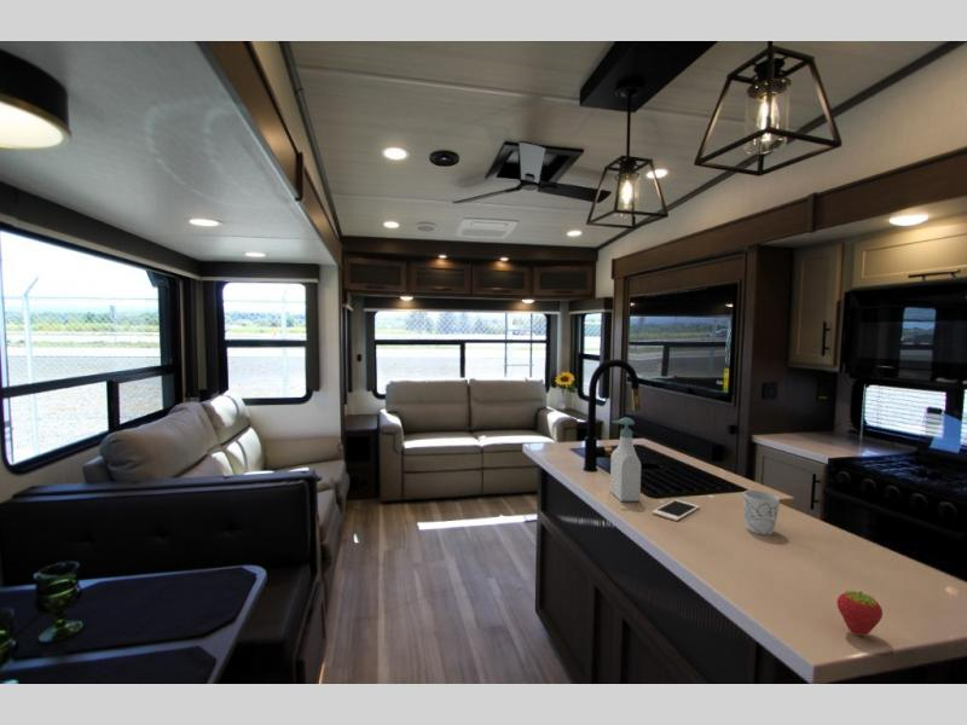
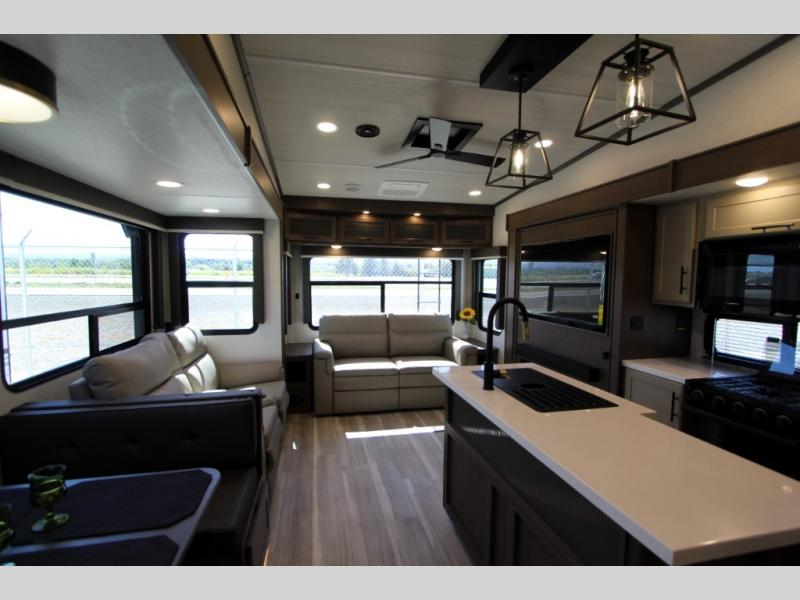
- soap bottle [609,417,642,503]
- mug [742,489,781,536]
- cell phone [652,498,701,522]
- fruit [835,590,884,637]
